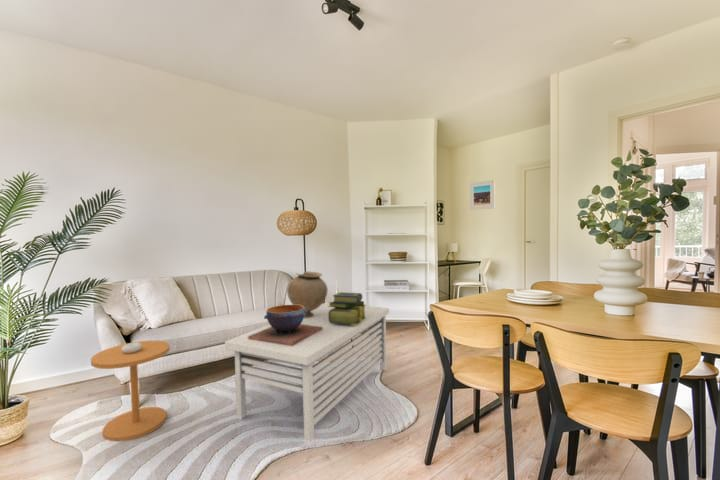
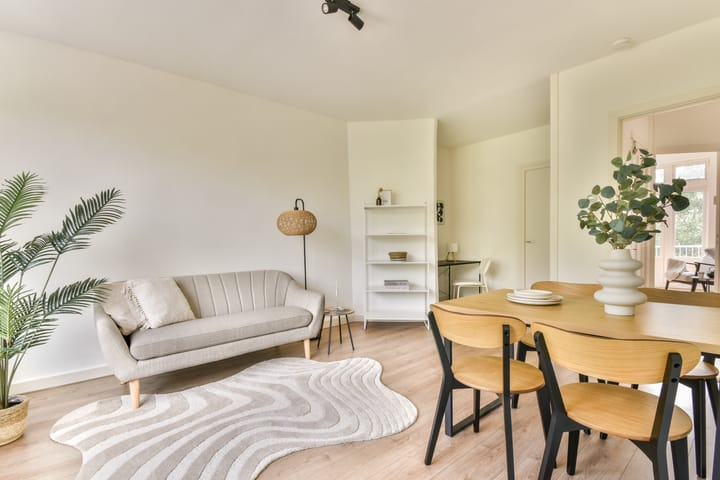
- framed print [469,179,496,211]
- side table [90,340,171,442]
- decorative bowl [248,304,323,346]
- stack of books [327,291,367,325]
- coffee table [224,301,390,442]
- vase [286,270,329,318]
